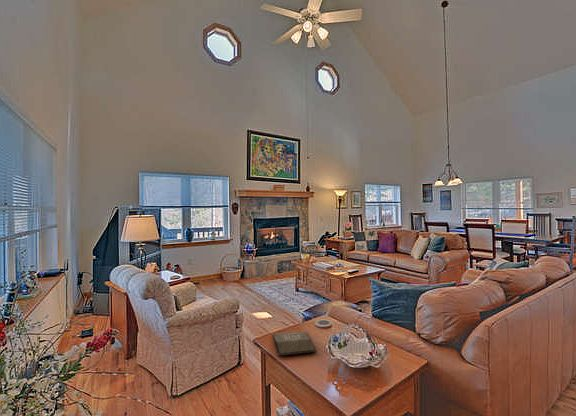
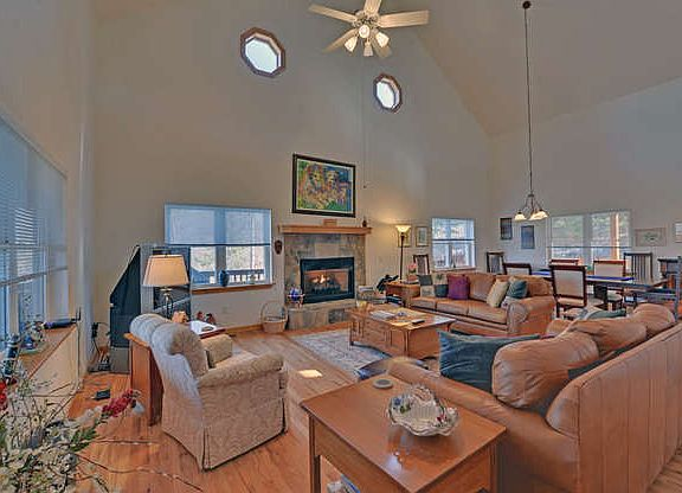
- hardback book [271,331,317,357]
